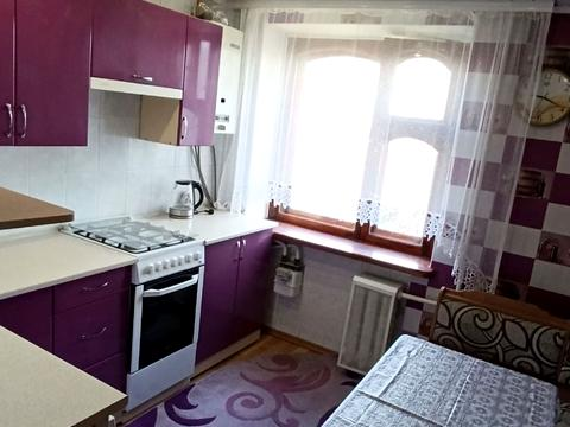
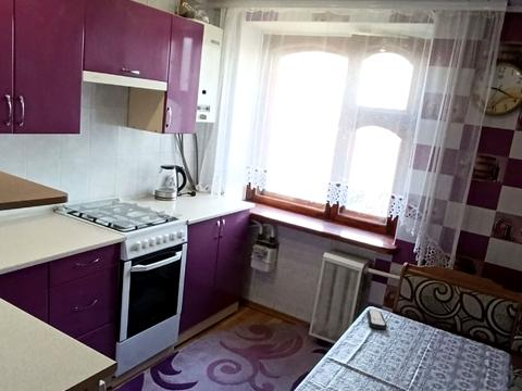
+ remote control [365,308,388,330]
